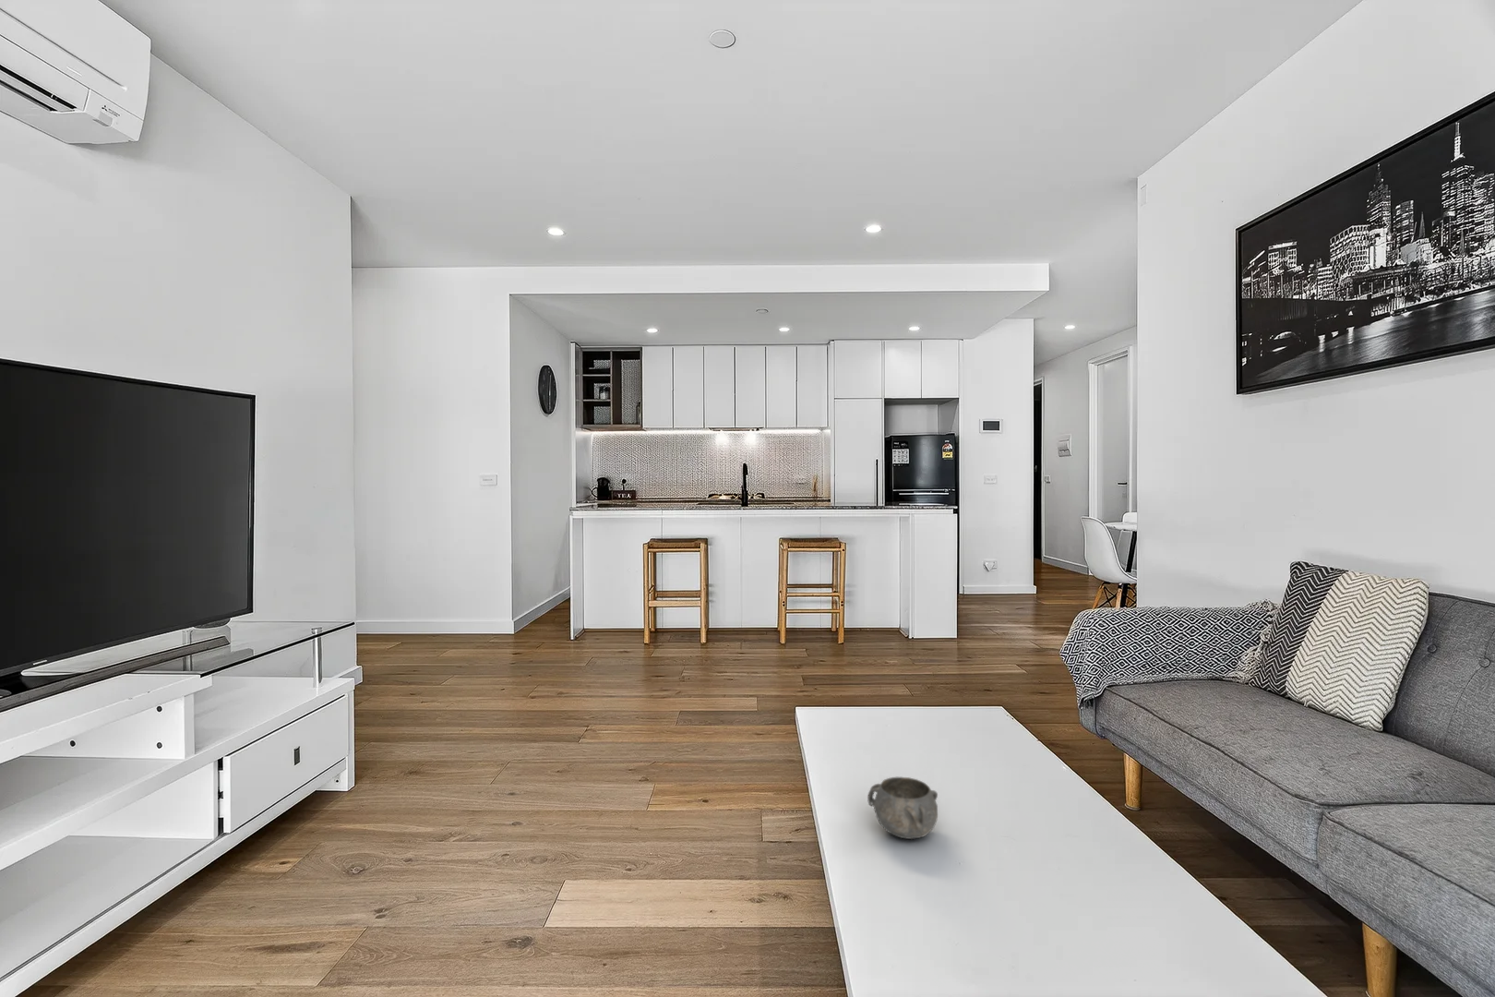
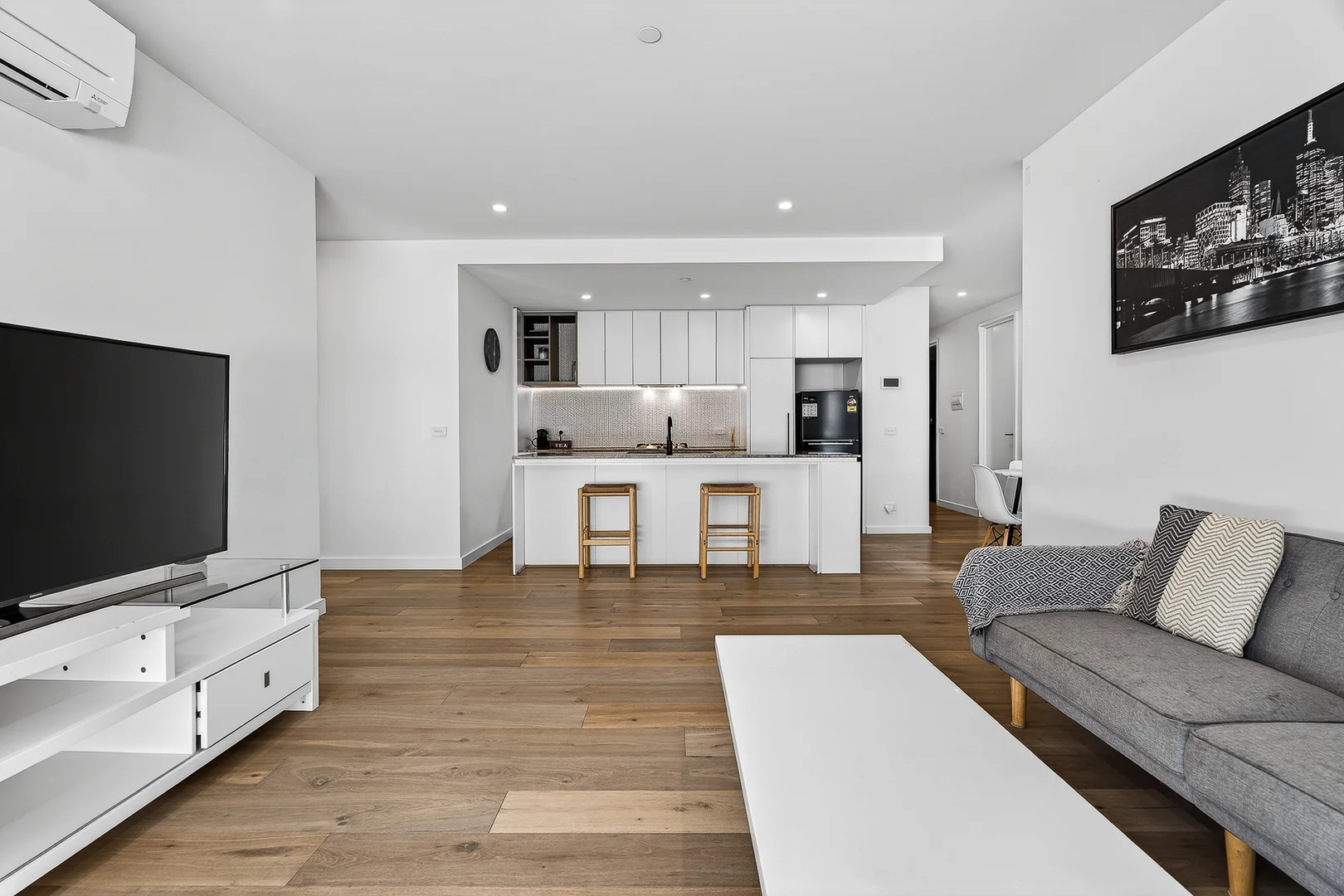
- decorative bowl [867,777,939,840]
